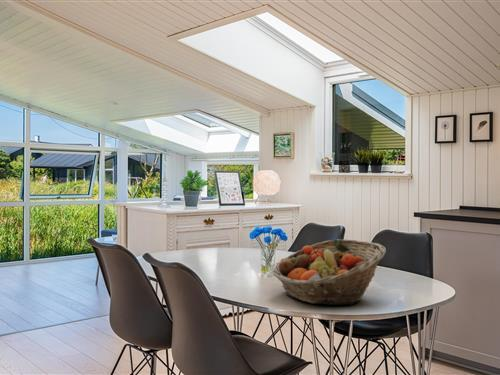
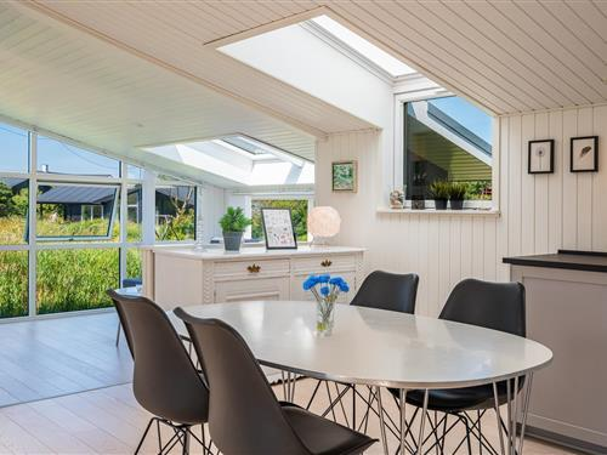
- fruit basket [272,238,387,306]
